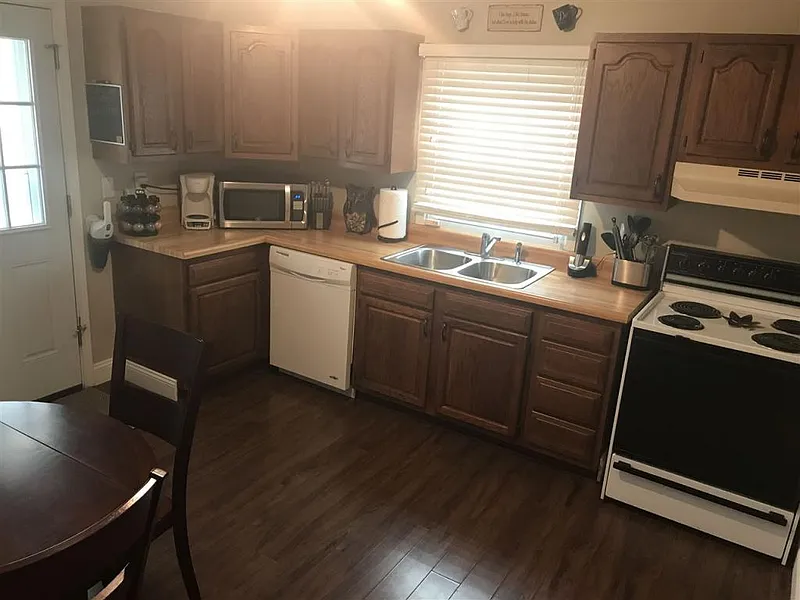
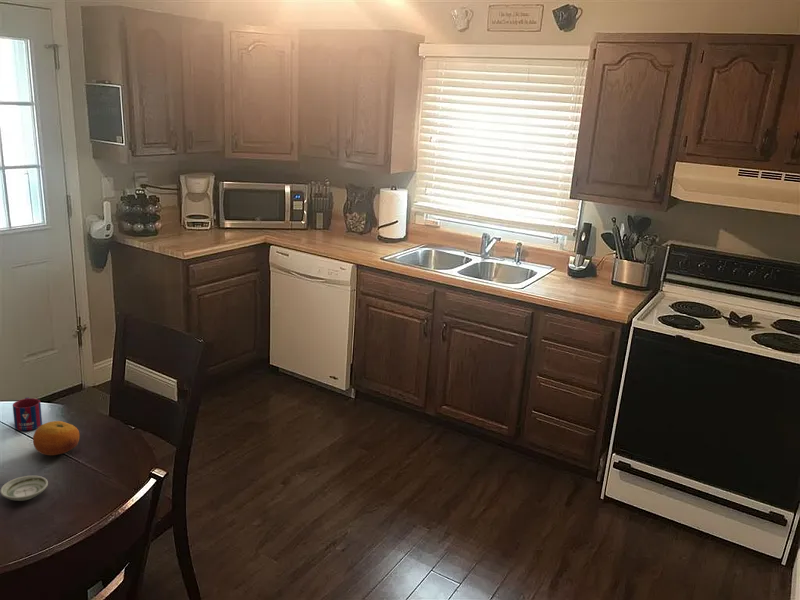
+ fruit [32,420,81,456]
+ mug [12,397,43,432]
+ saucer [0,475,49,502]
